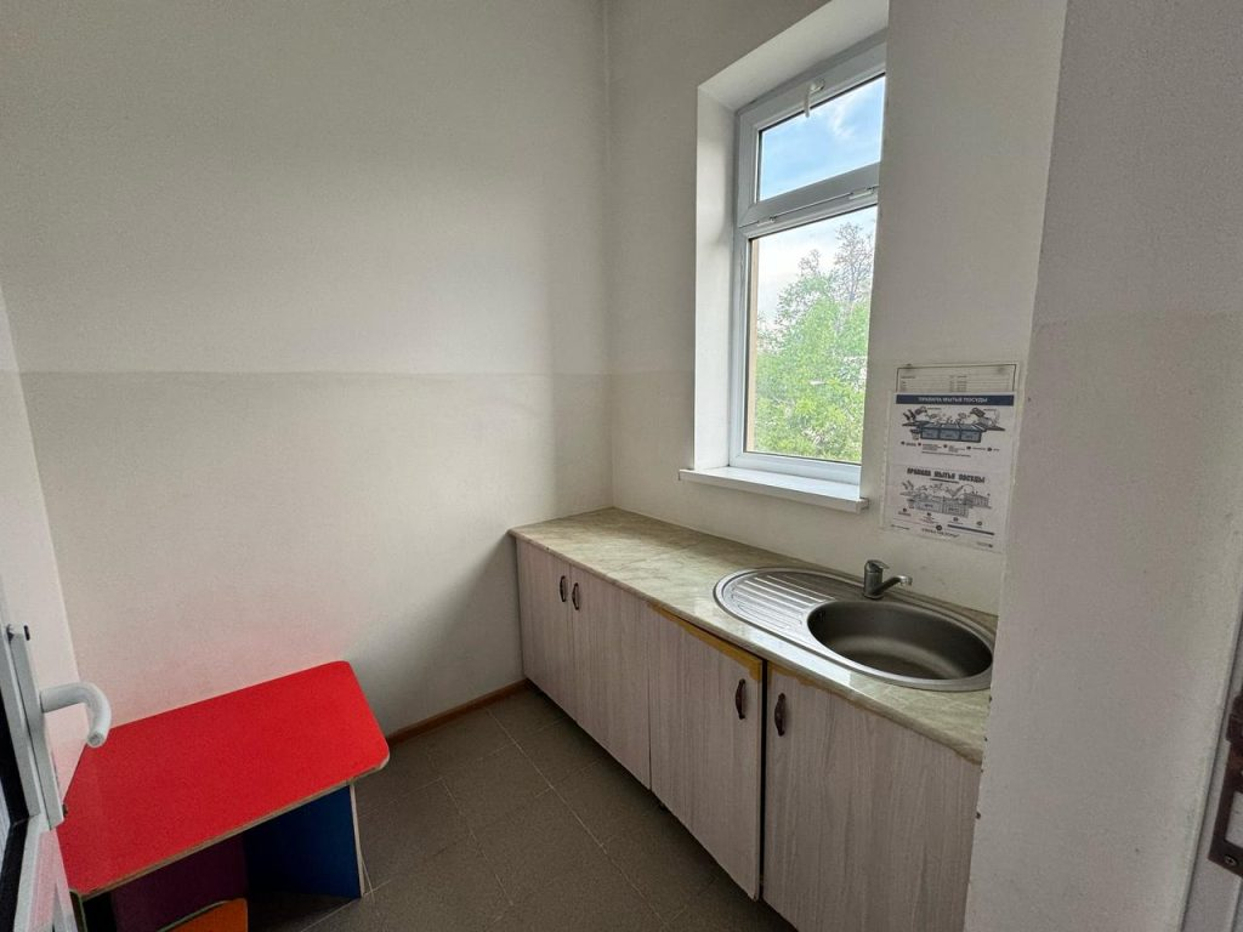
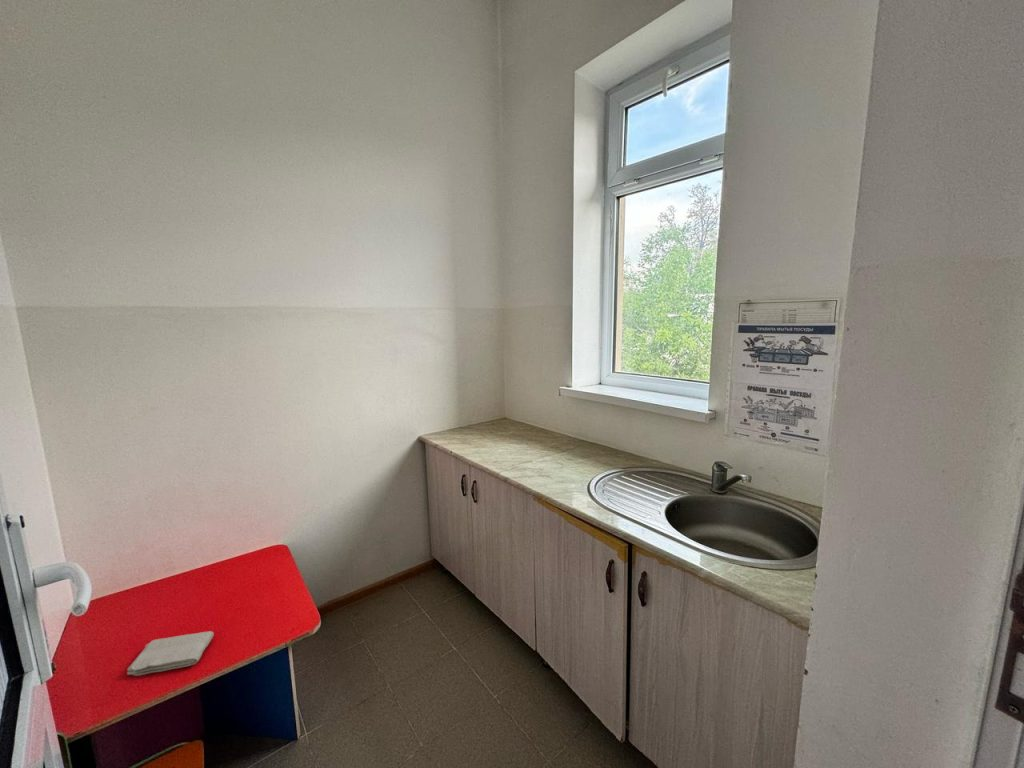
+ washcloth [126,630,215,677]
